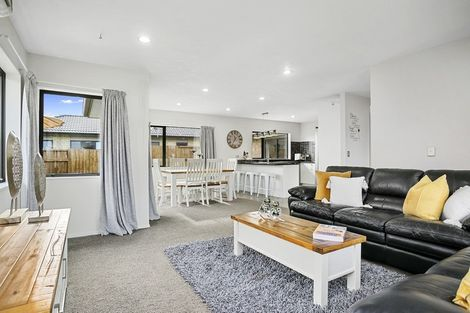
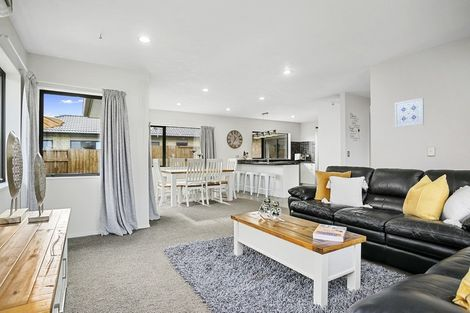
+ wall art [394,97,425,128]
